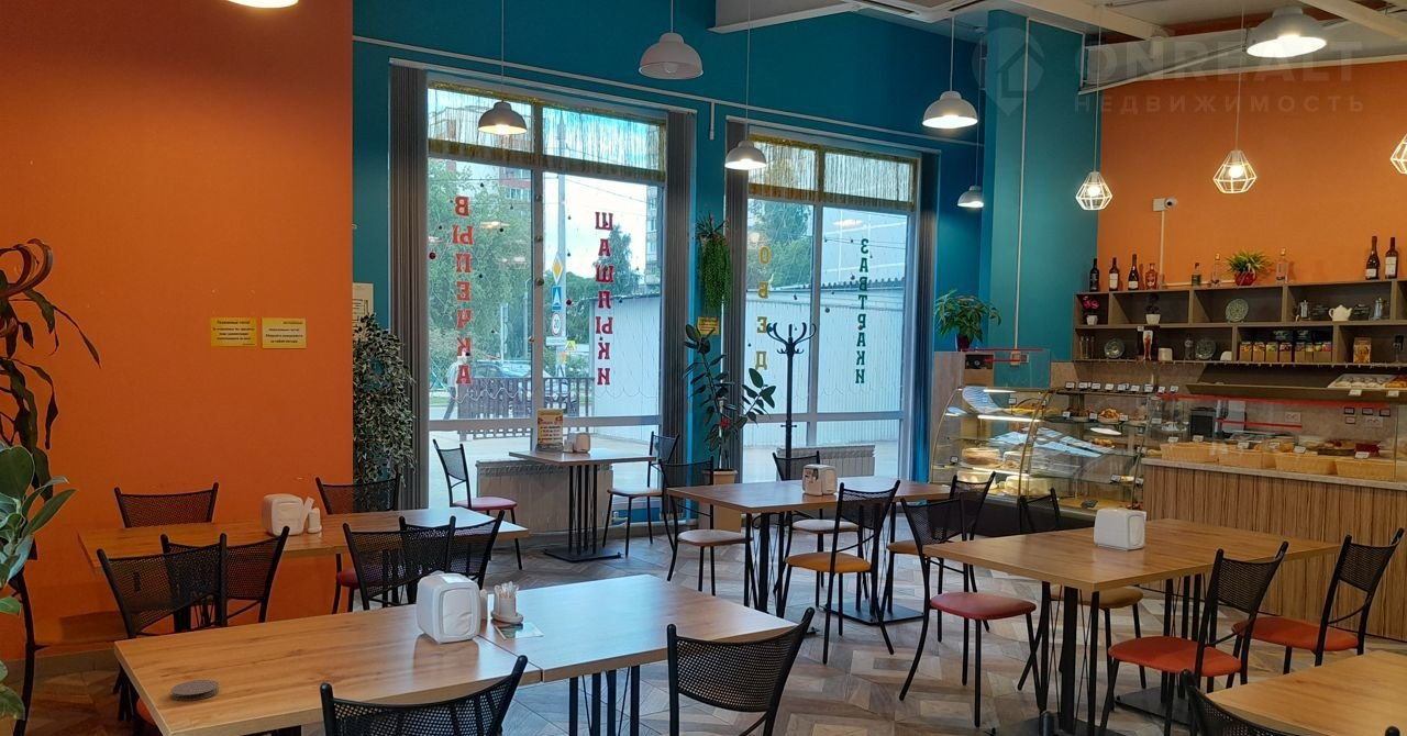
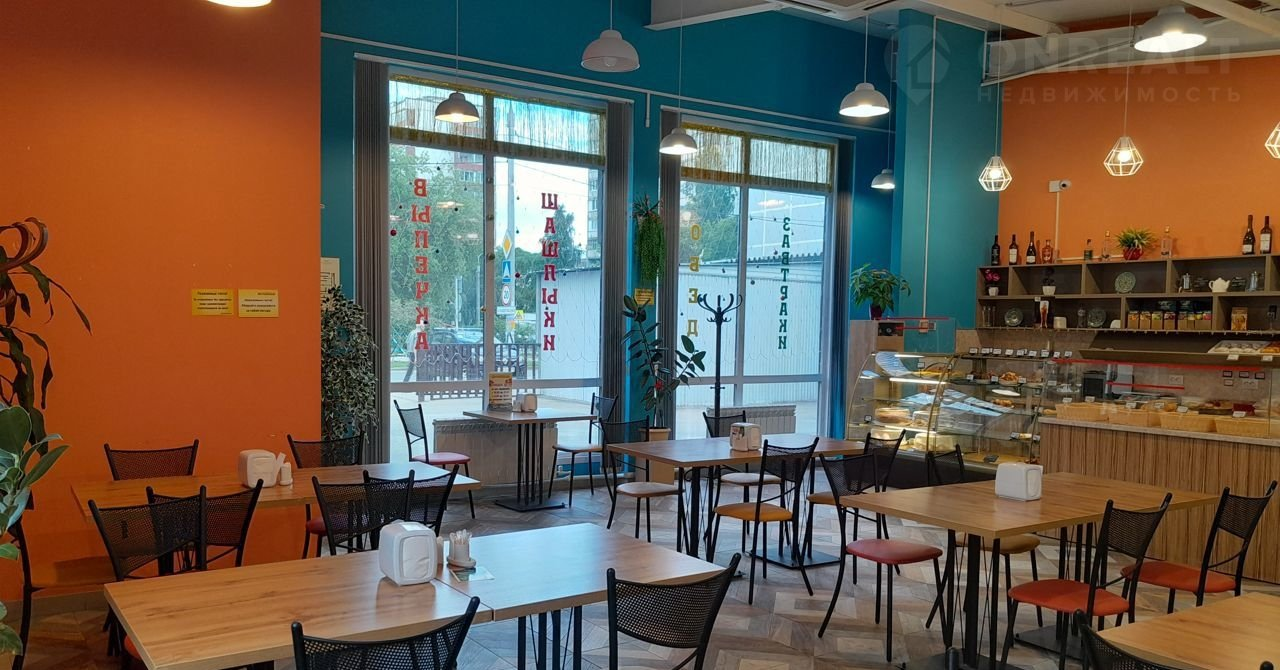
- coaster [170,679,220,702]
